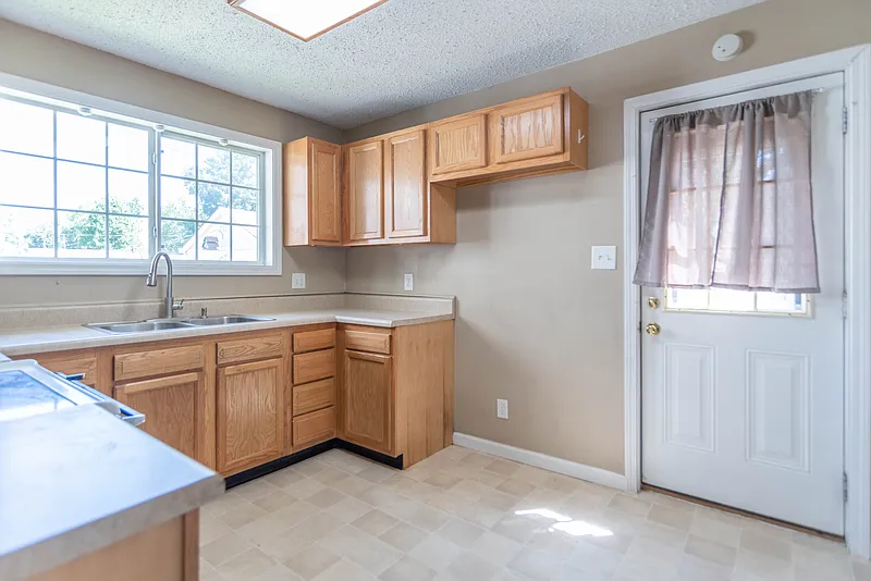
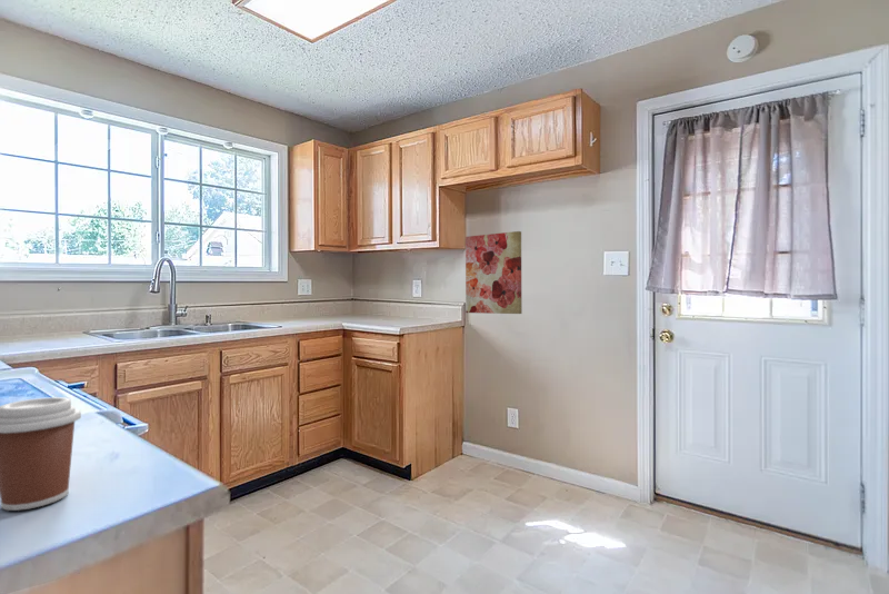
+ wall art [465,230,523,315]
+ coffee cup [0,396,82,512]
